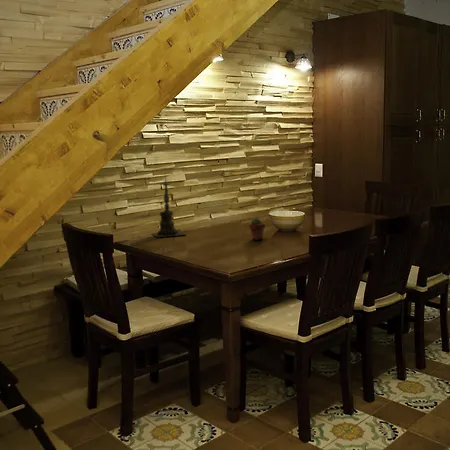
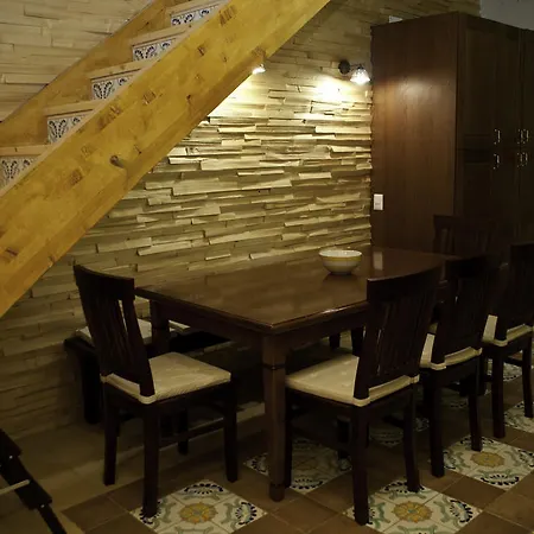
- potted succulent [248,217,266,241]
- candle holder [151,174,187,238]
